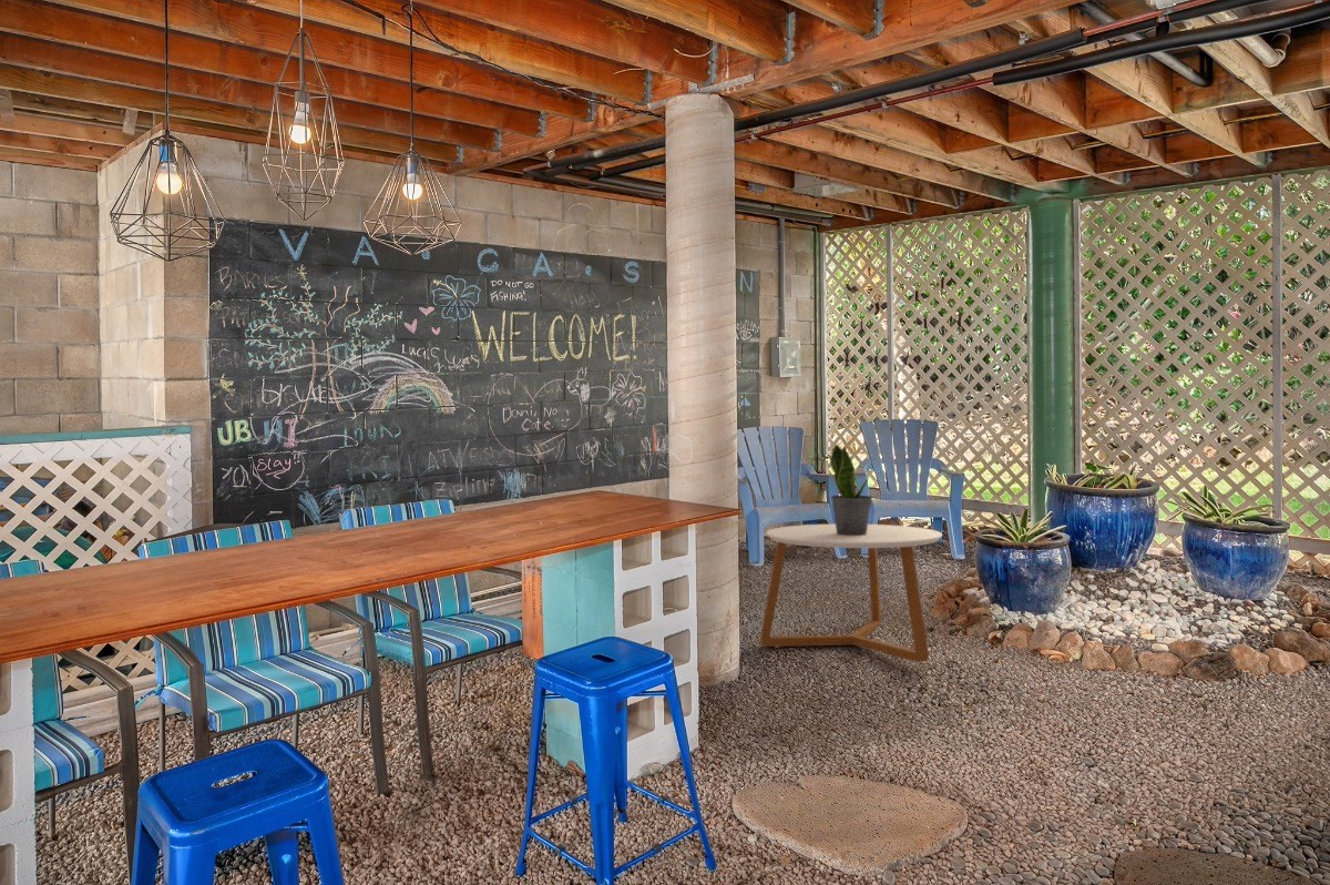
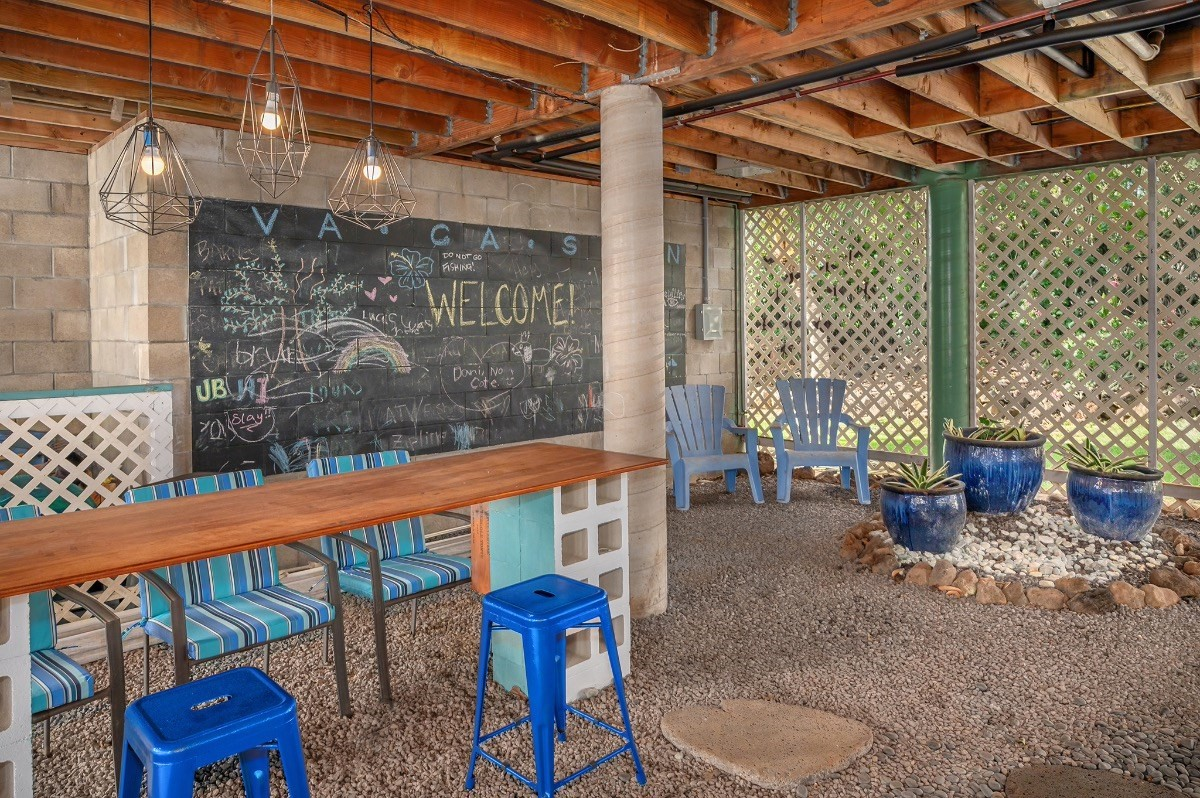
- potted plant [829,442,874,536]
- coffee table [759,522,943,663]
